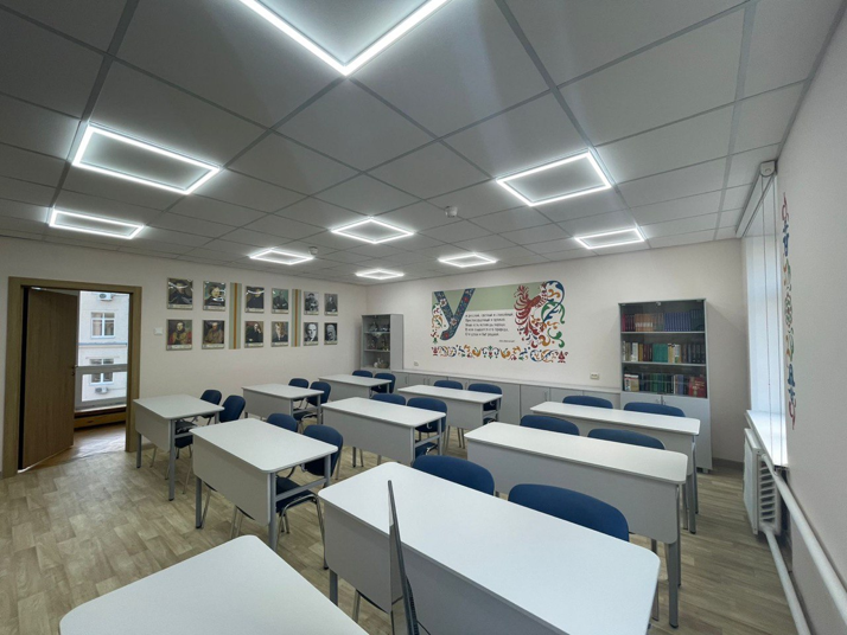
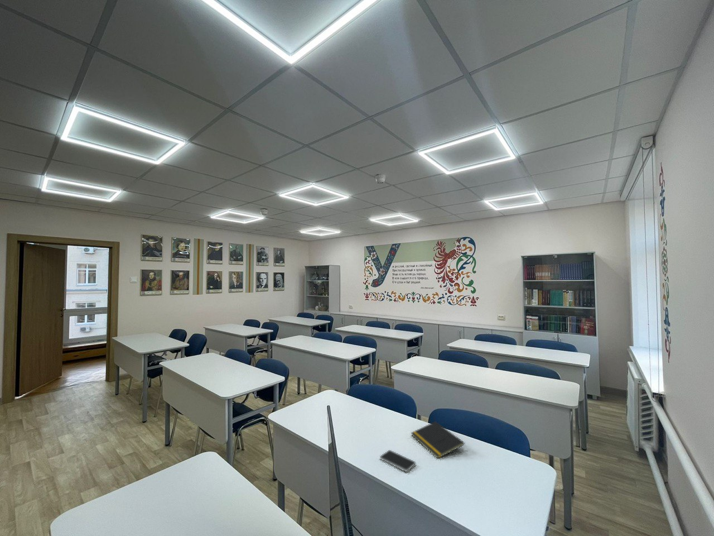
+ smartphone [379,449,417,473]
+ notepad [410,420,466,460]
